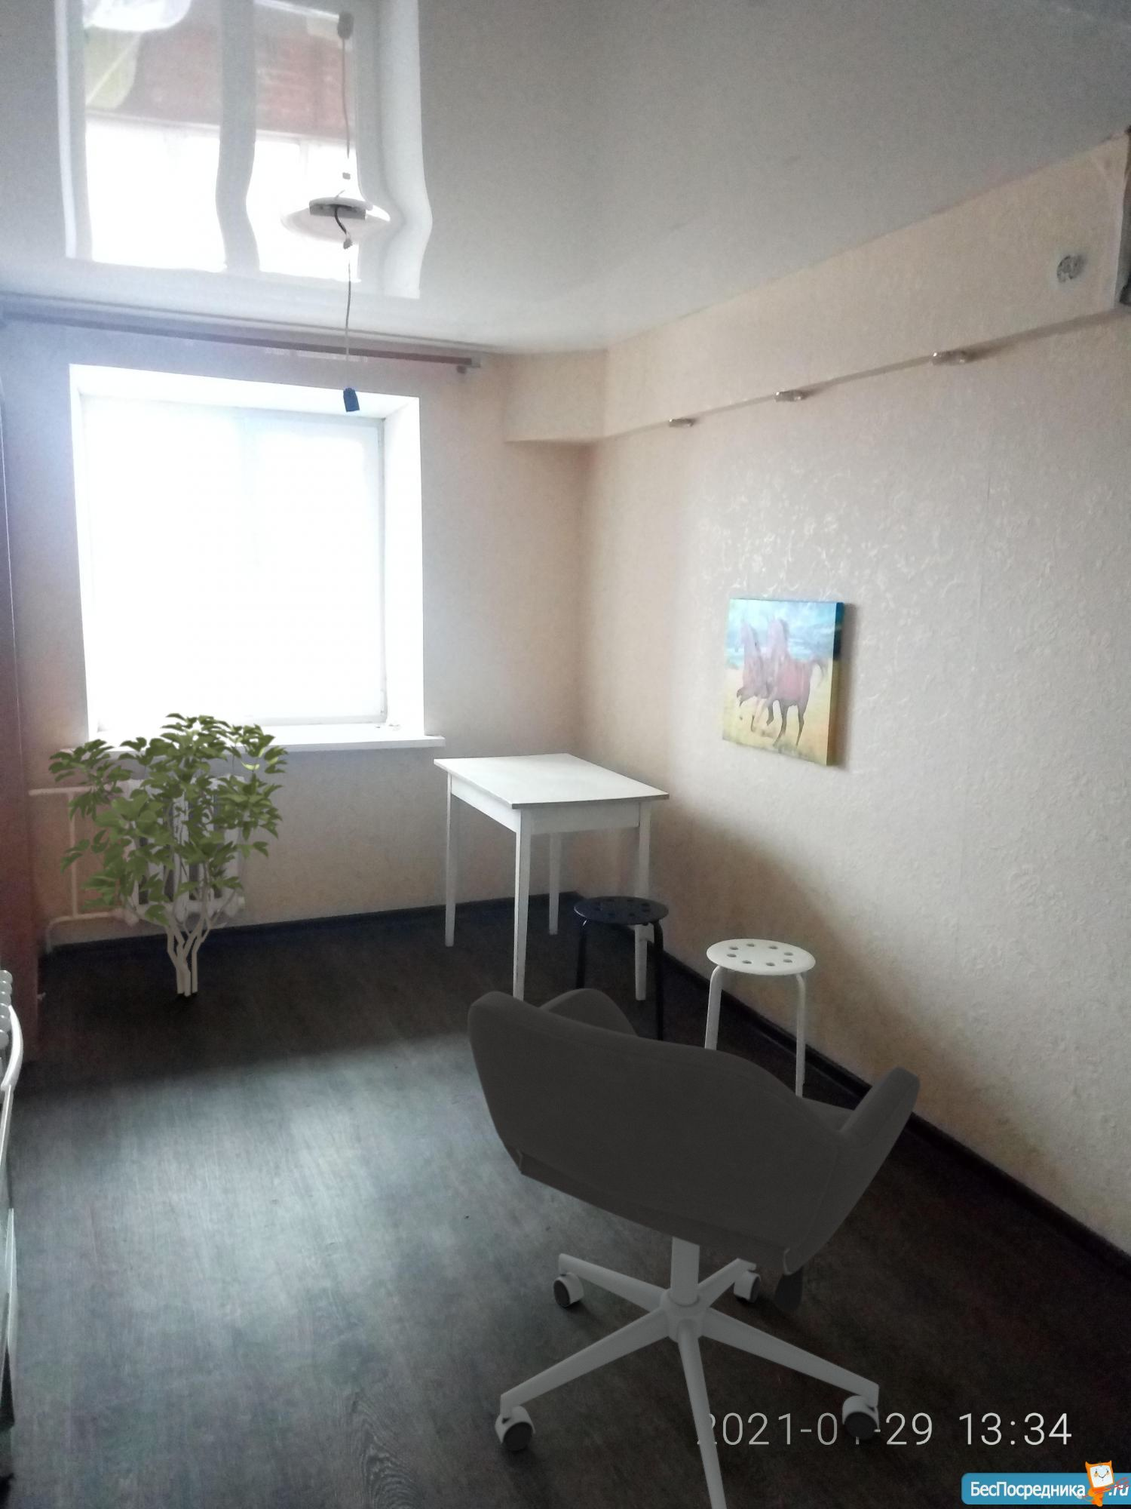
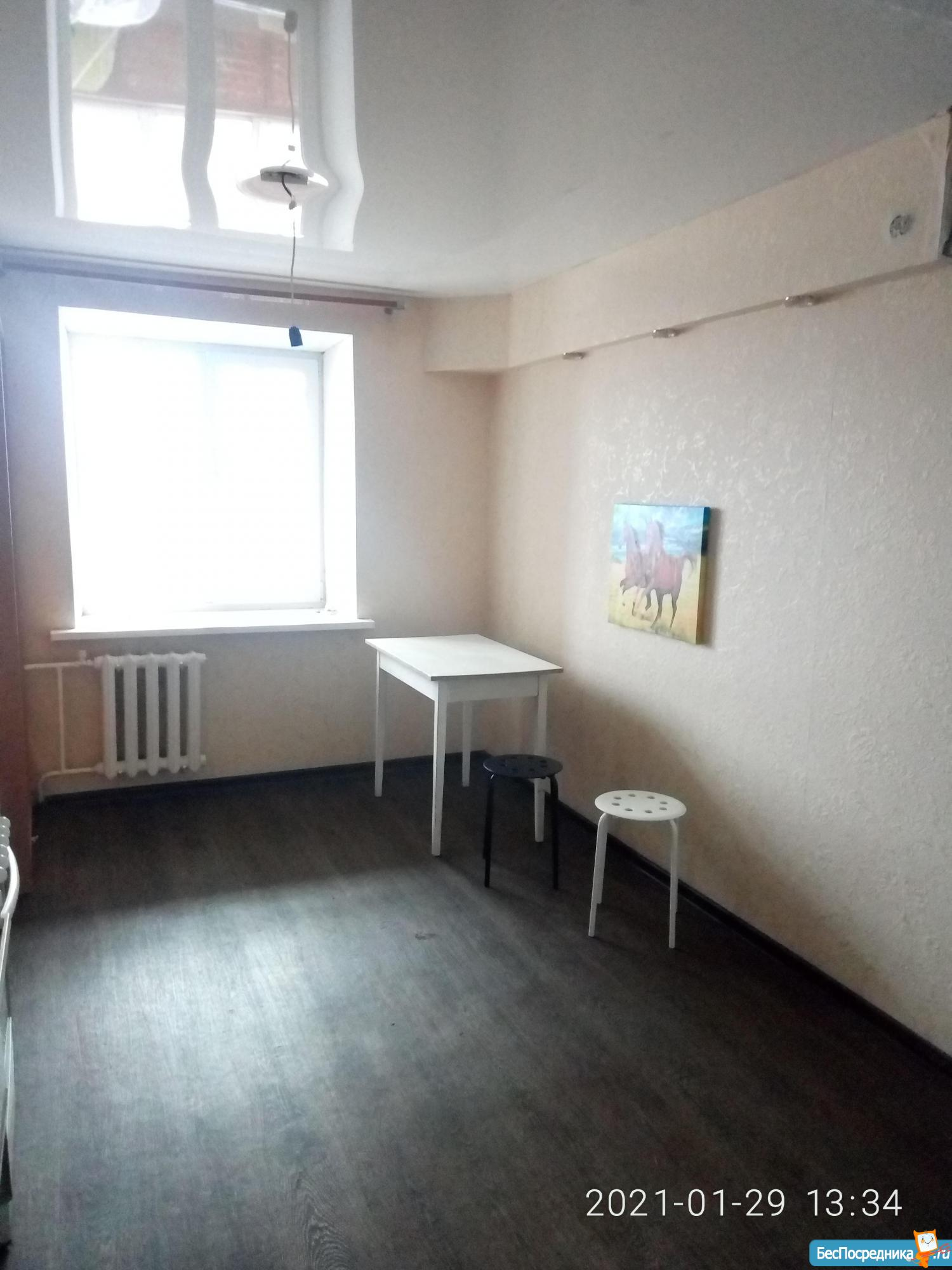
- shrub [48,712,290,997]
- office chair [467,987,921,1509]
